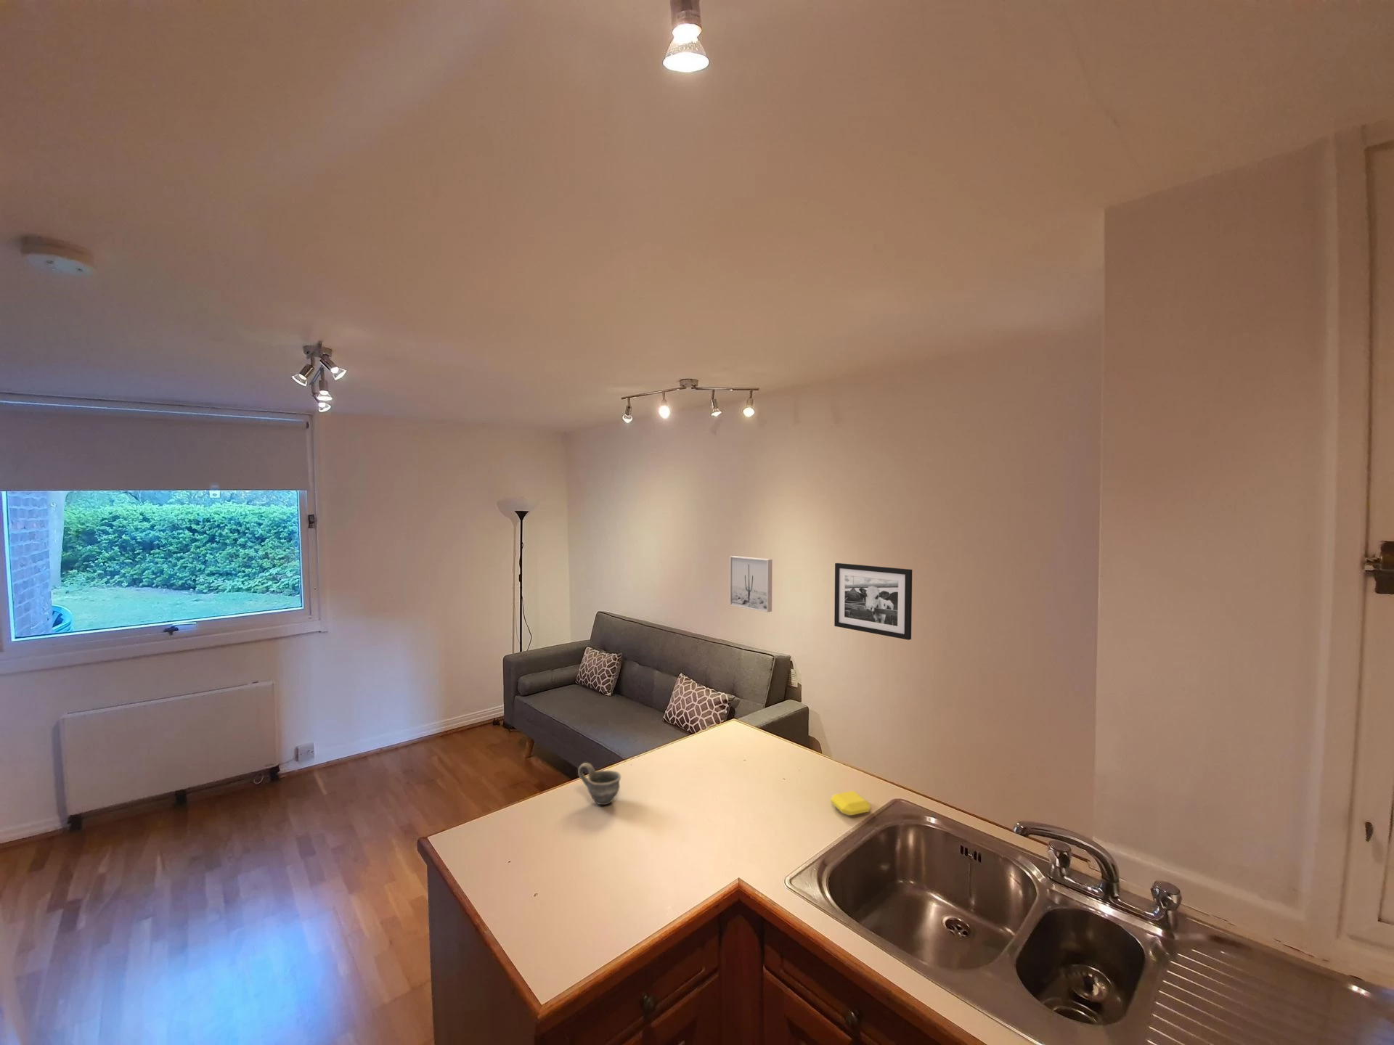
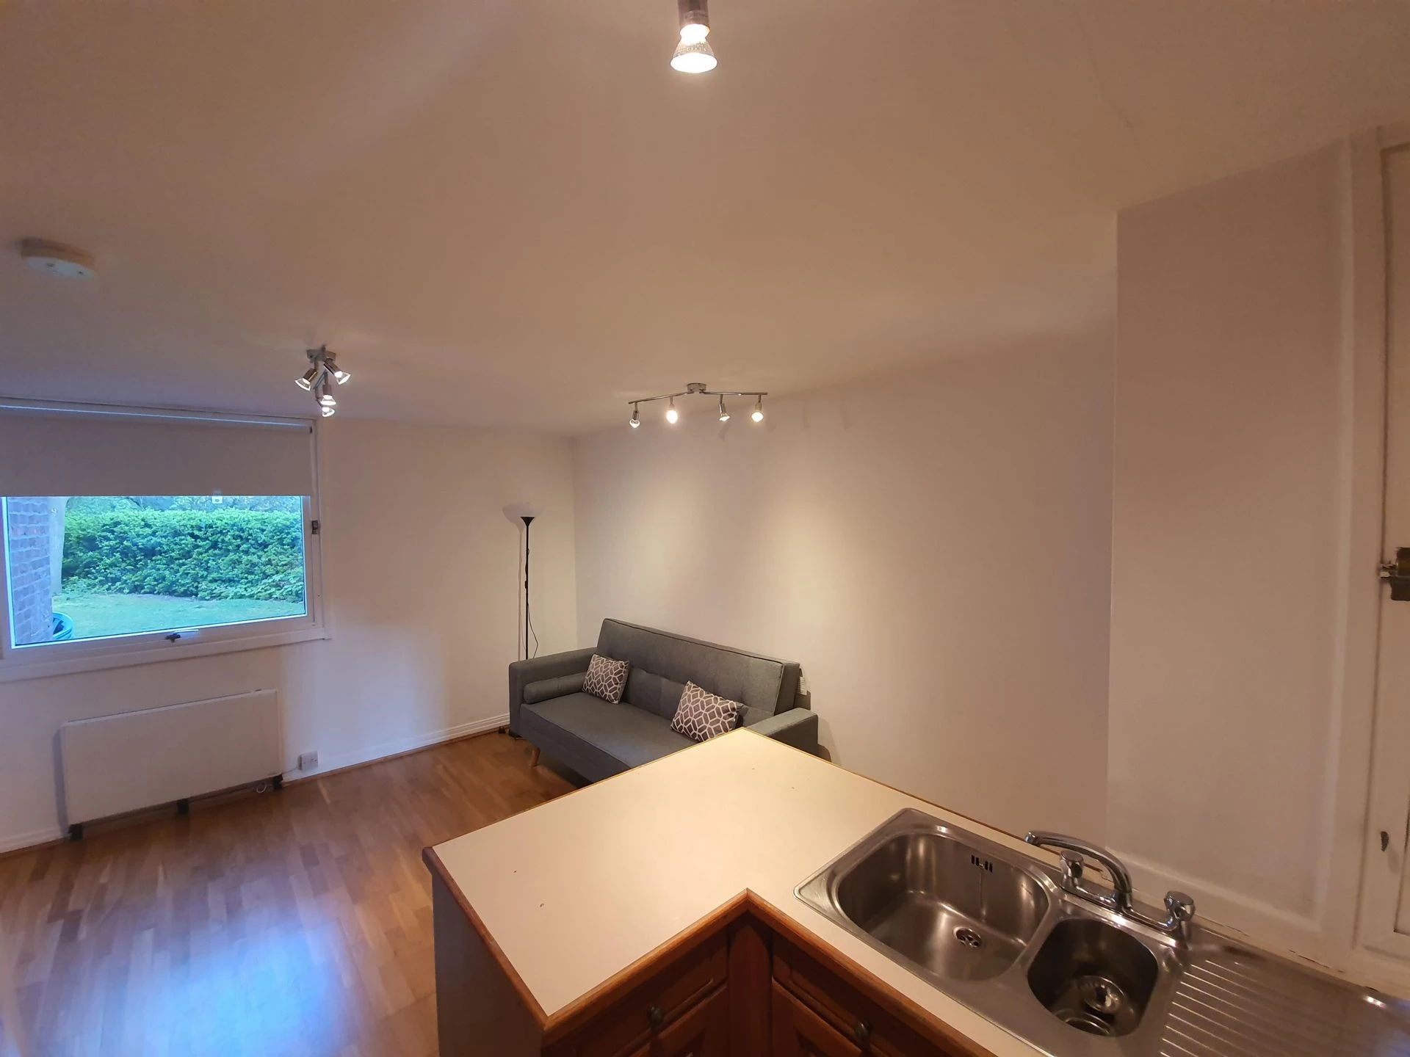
- soap bar [830,790,872,817]
- wall art [729,555,773,614]
- cup [577,762,621,806]
- picture frame [833,562,912,641]
